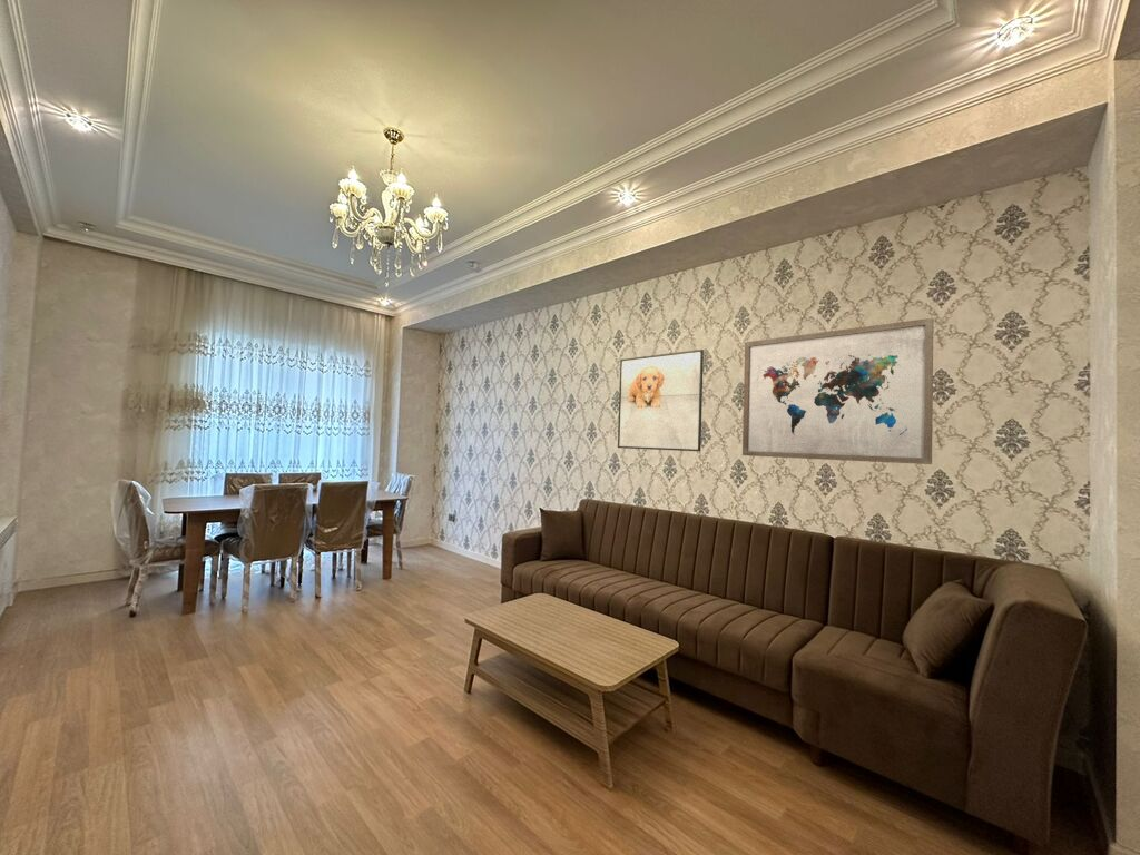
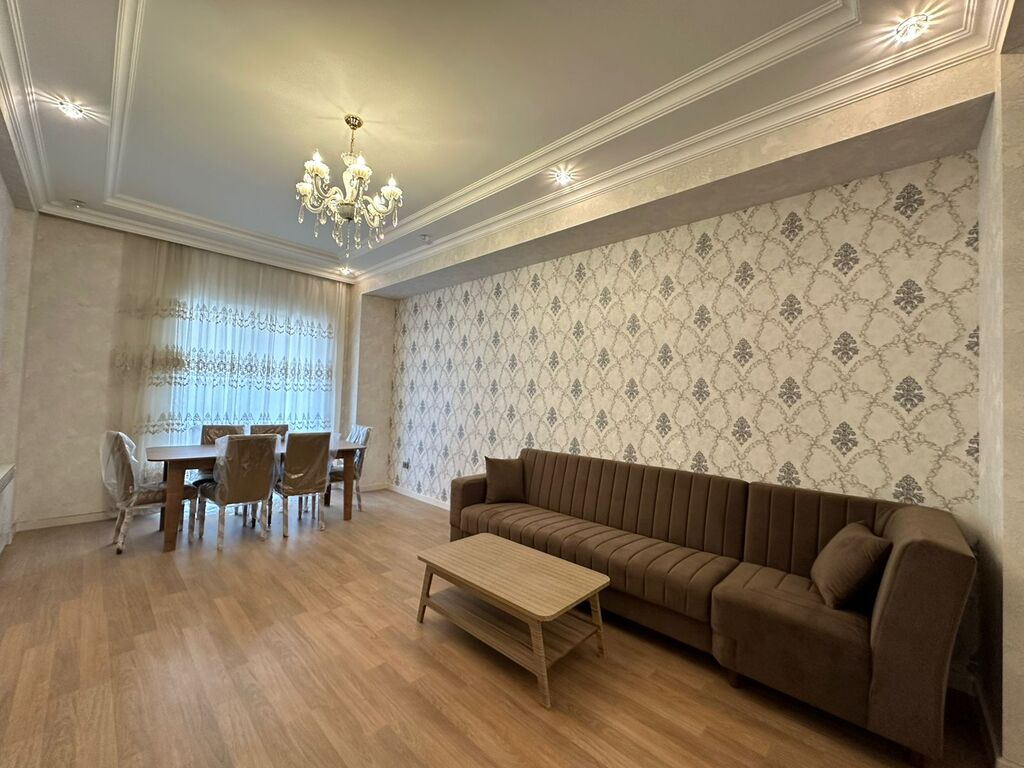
- wall art [741,317,934,465]
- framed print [617,348,705,452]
